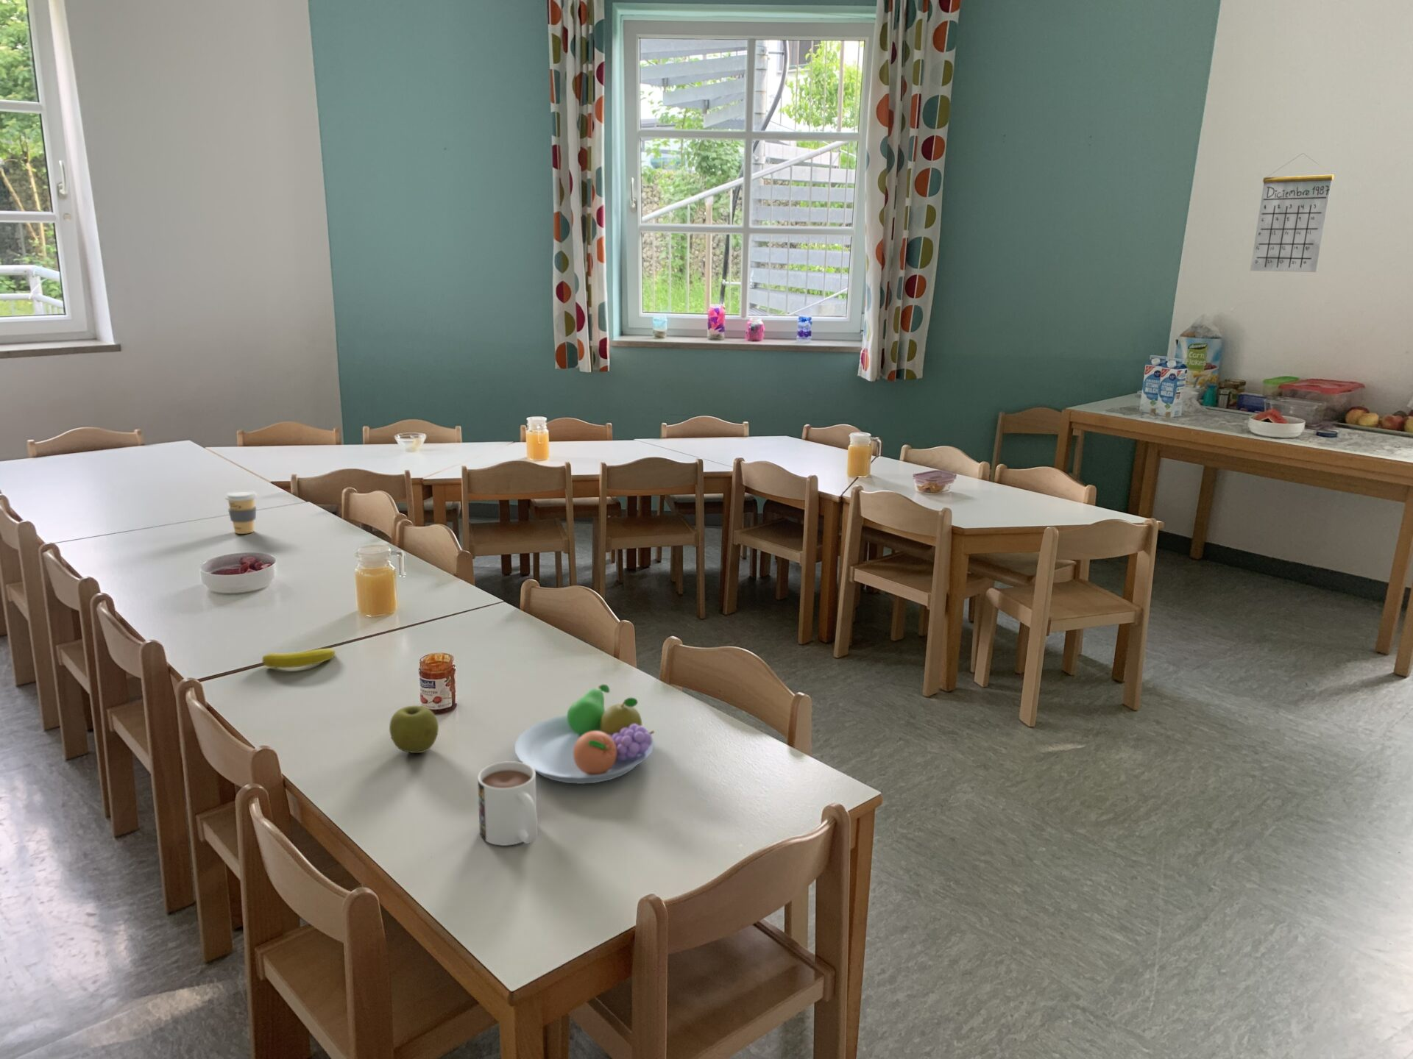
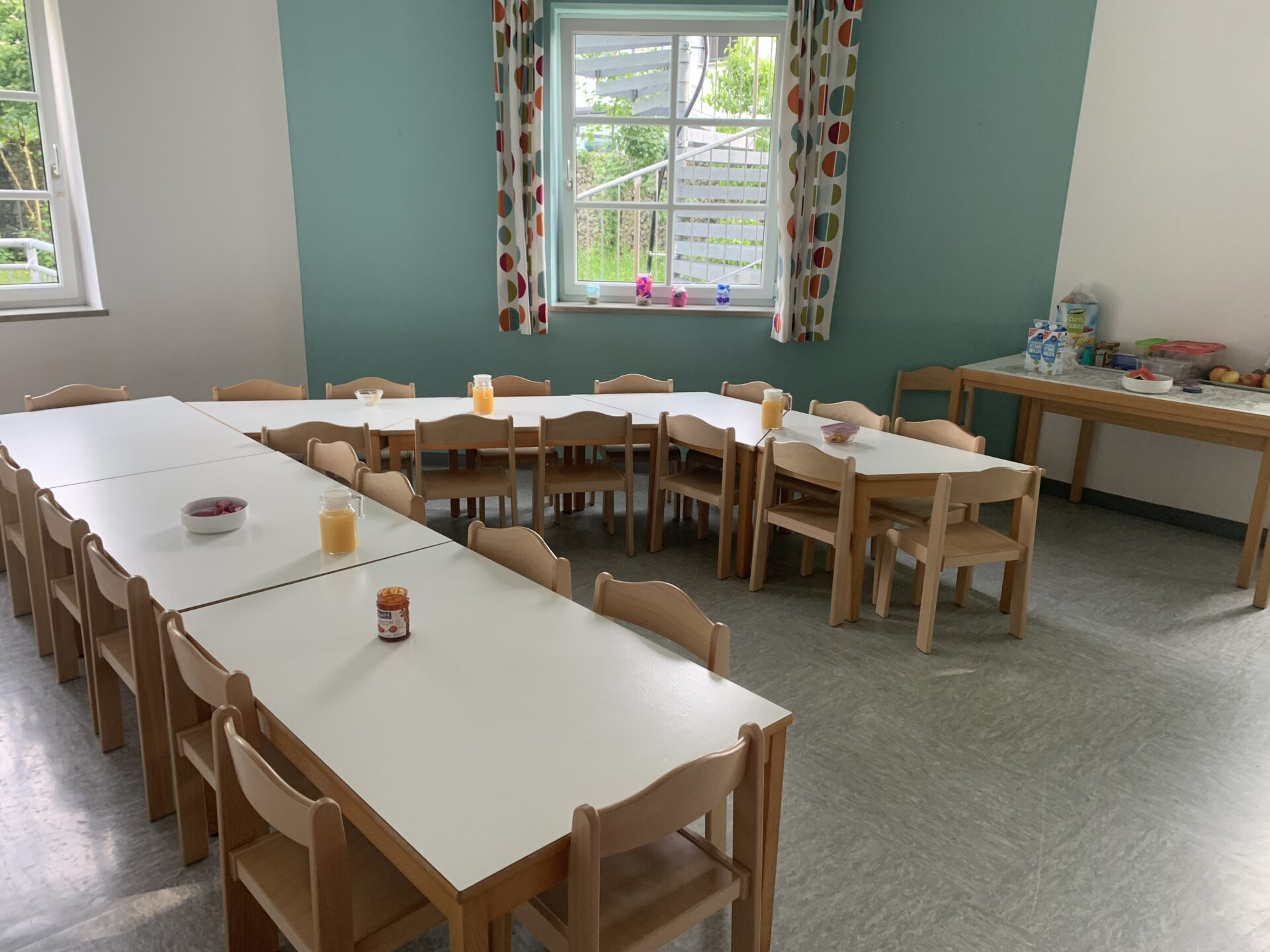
- mug [477,761,538,847]
- banana [261,647,336,669]
- coffee cup [224,489,258,535]
- calendar [1249,152,1335,273]
- fruit bowl [514,683,655,784]
- apple [388,705,439,754]
